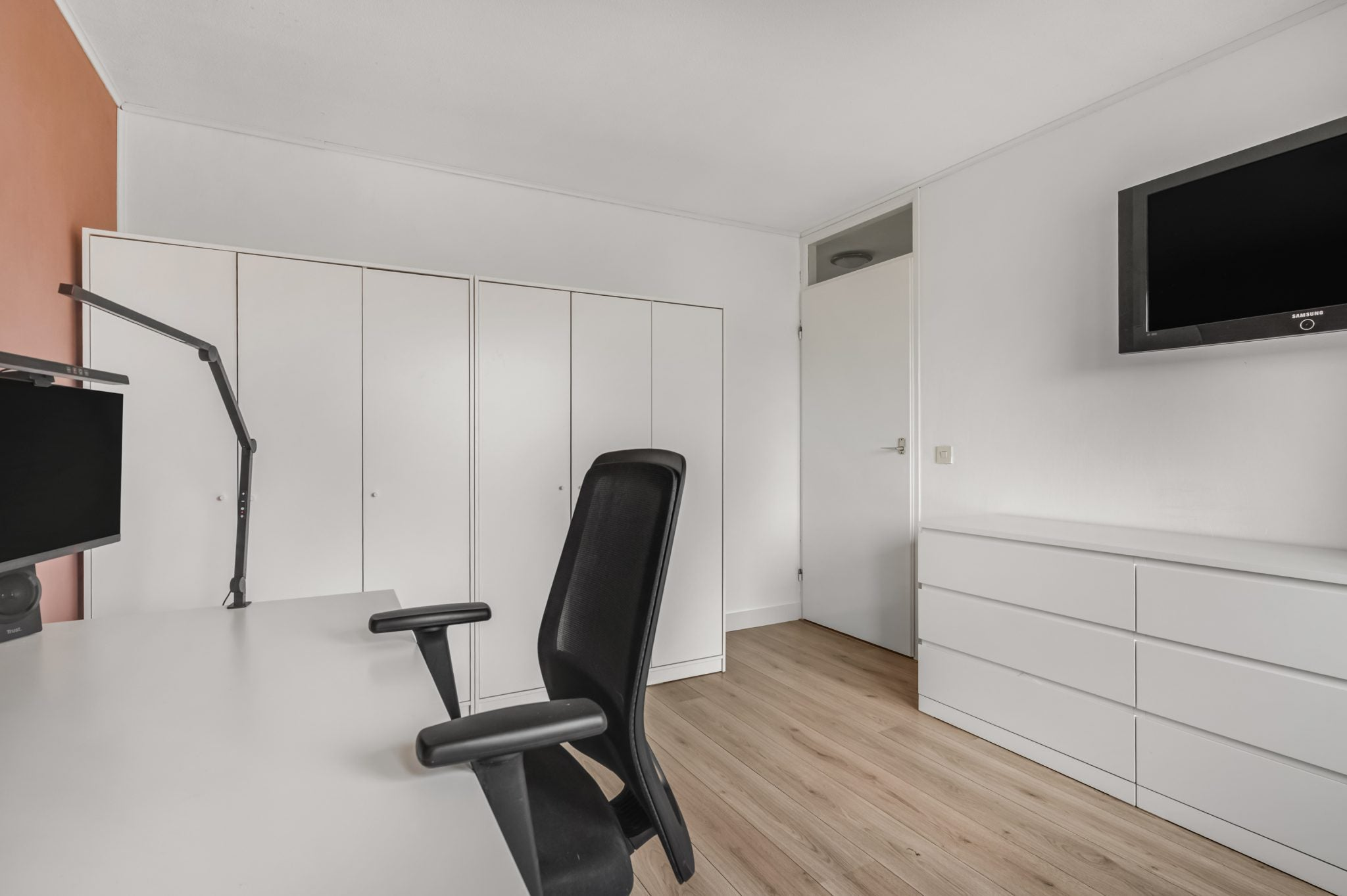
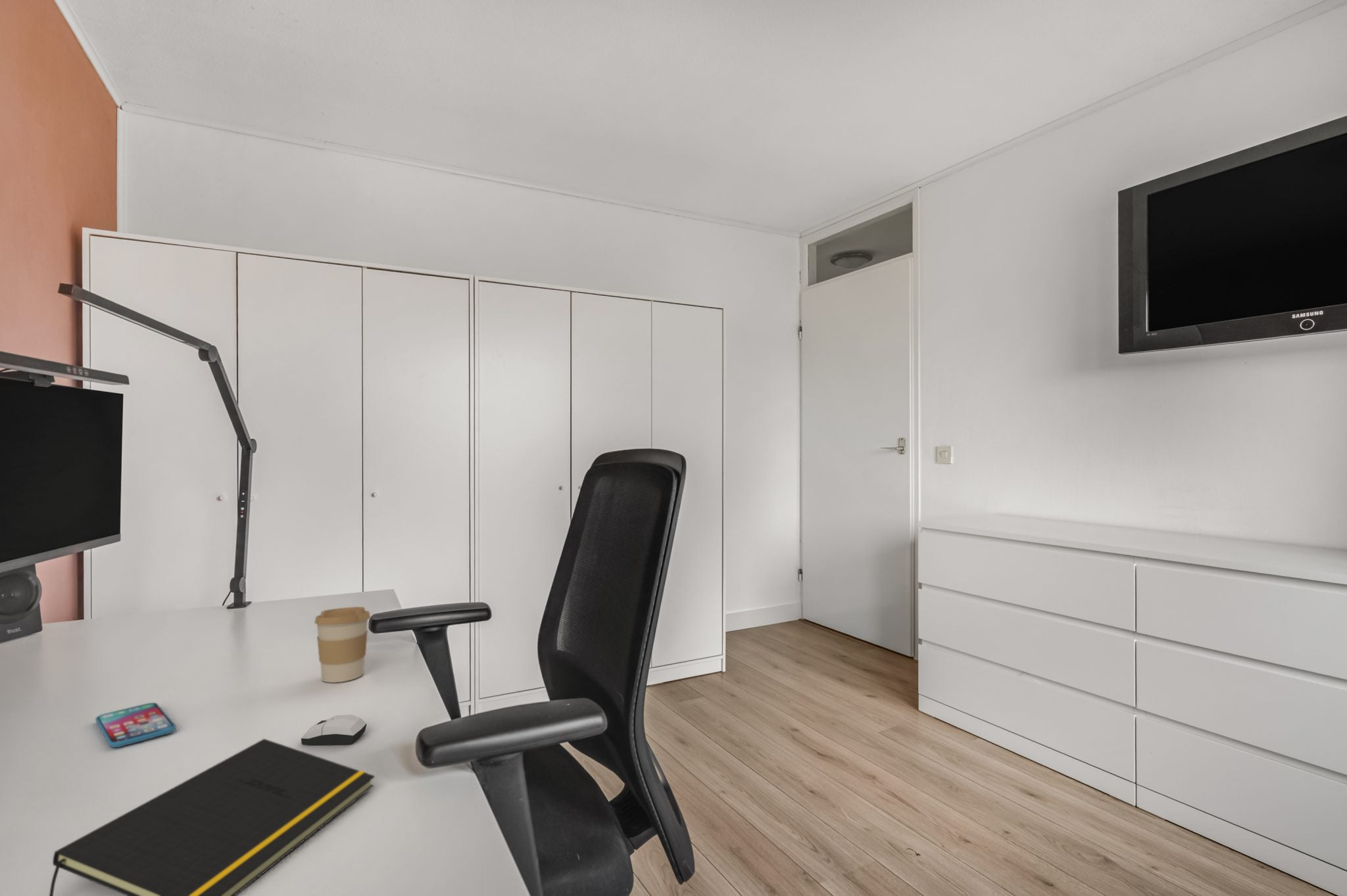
+ notepad [49,738,376,896]
+ smartphone [95,702,177,748]
+ coffee cup [314,606,371,683]
+ computer mouse [301,714,367,745]
